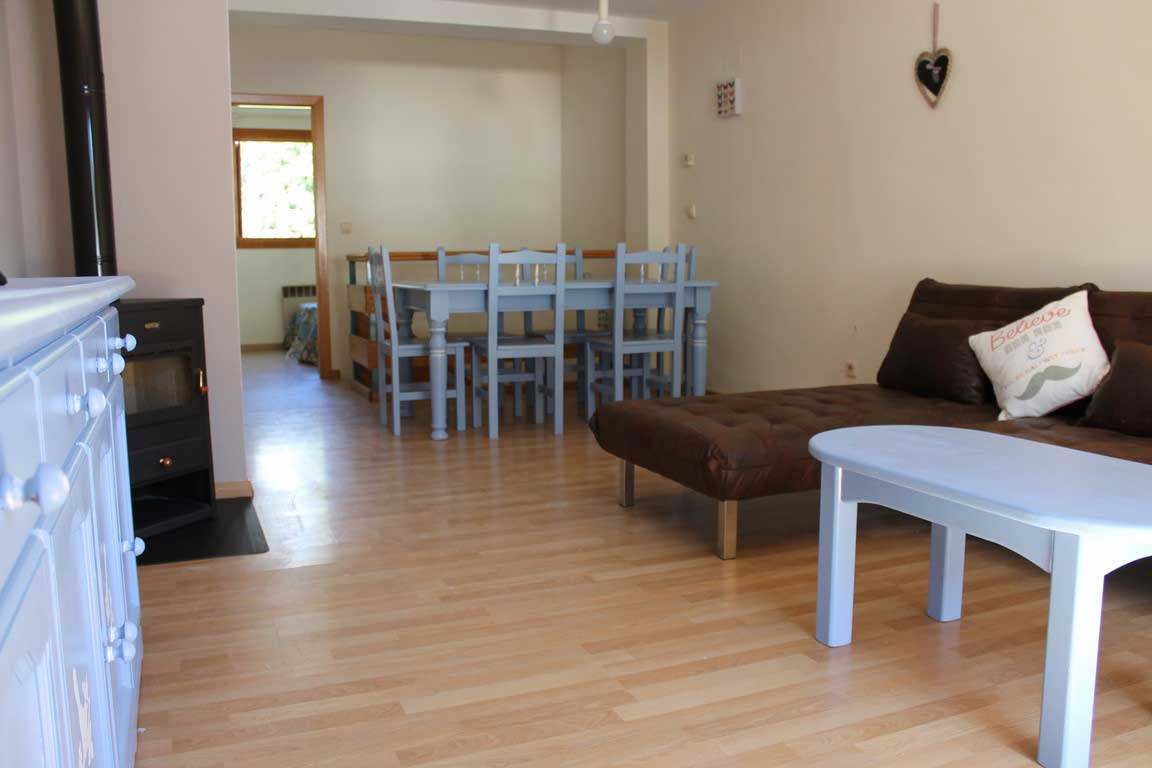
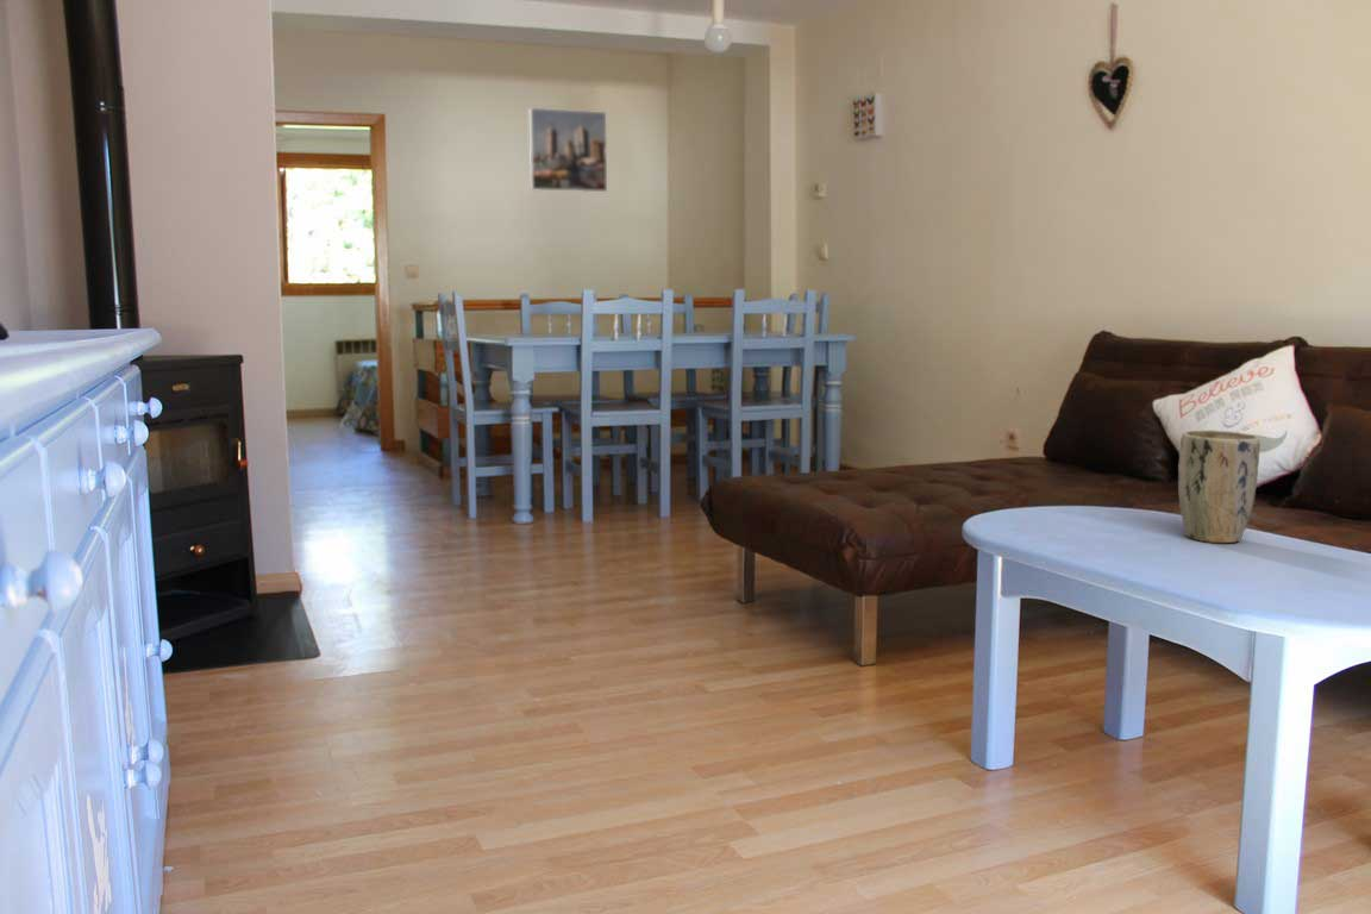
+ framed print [528,107,608,193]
+ plant pot [1177,428,1260,544]
